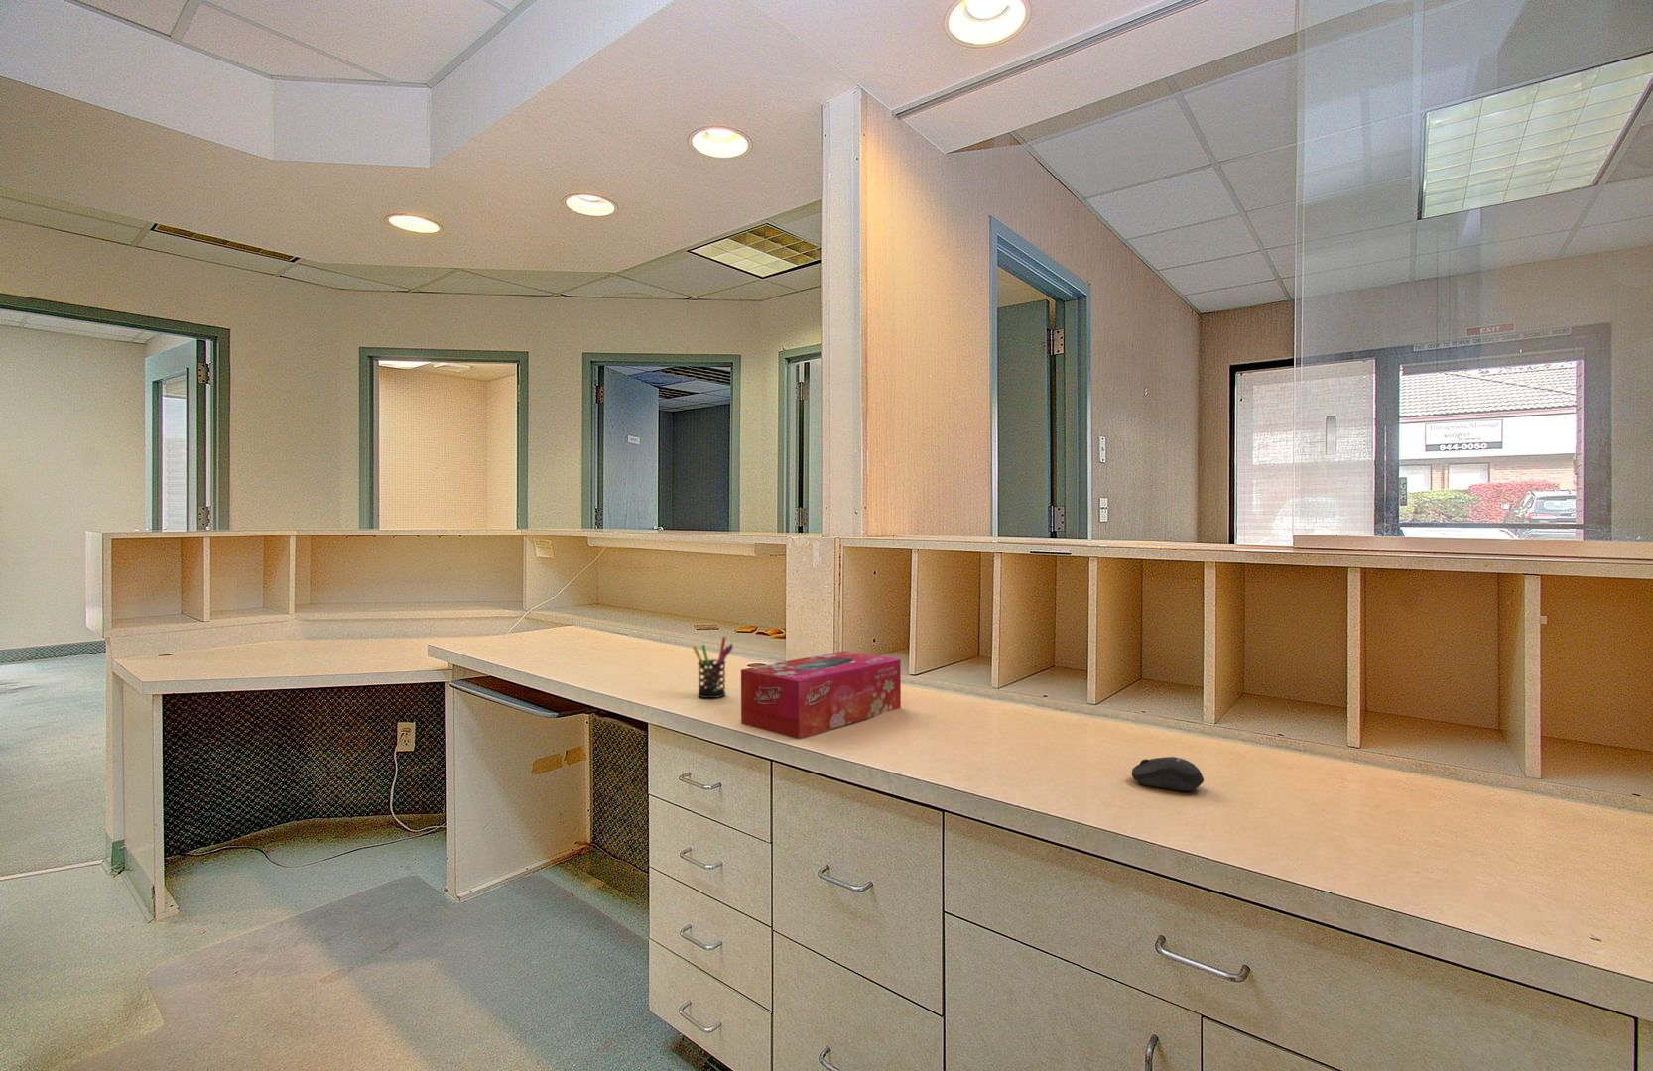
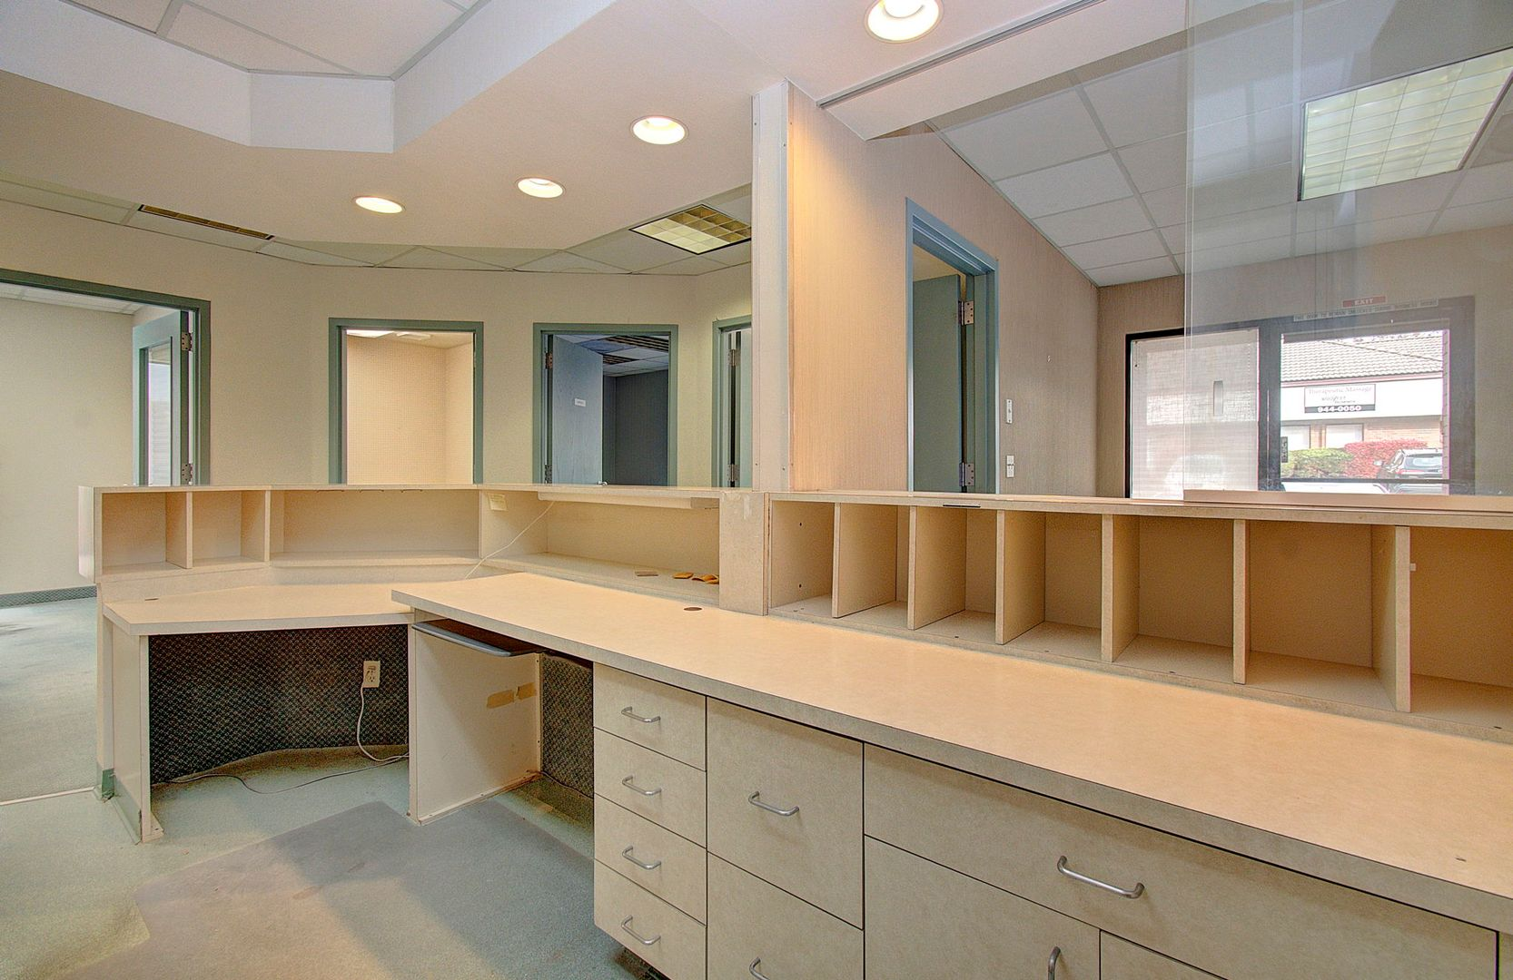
- tissue box [740,651,902,740]
- pen holder [692,636,734,699]
- computer mouse [1131,755,1205,793]
